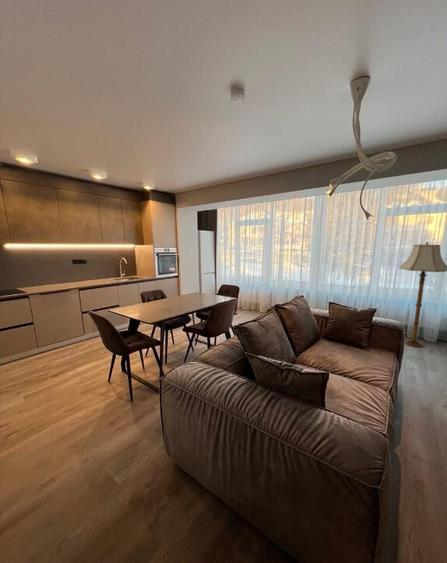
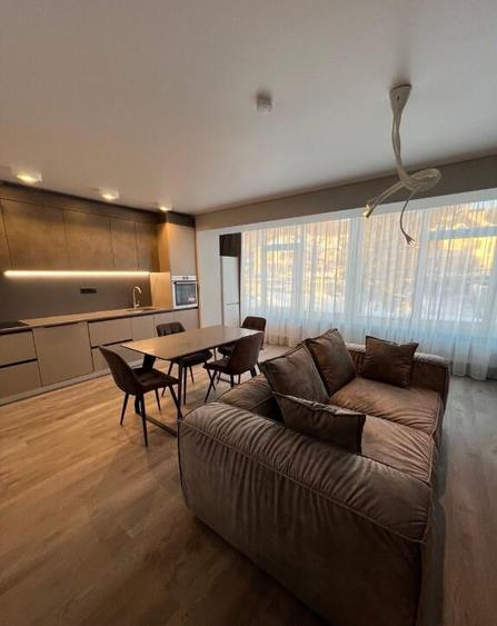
- floor lamp [398,240,447,349]
